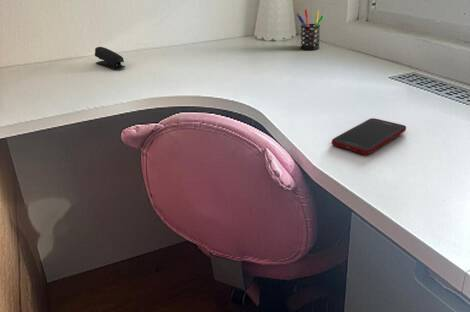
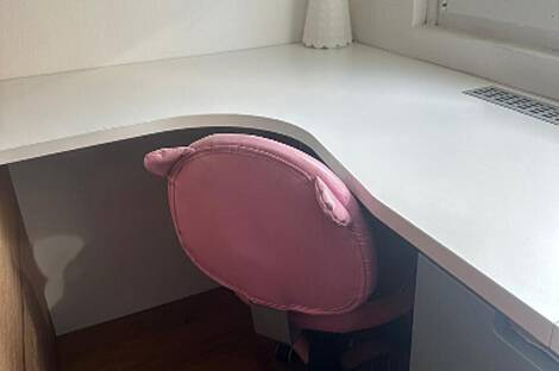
- pen holder [296,8,325,51]
- stapler [94,46,126,70]
- cell phone [331,117,407,155]
